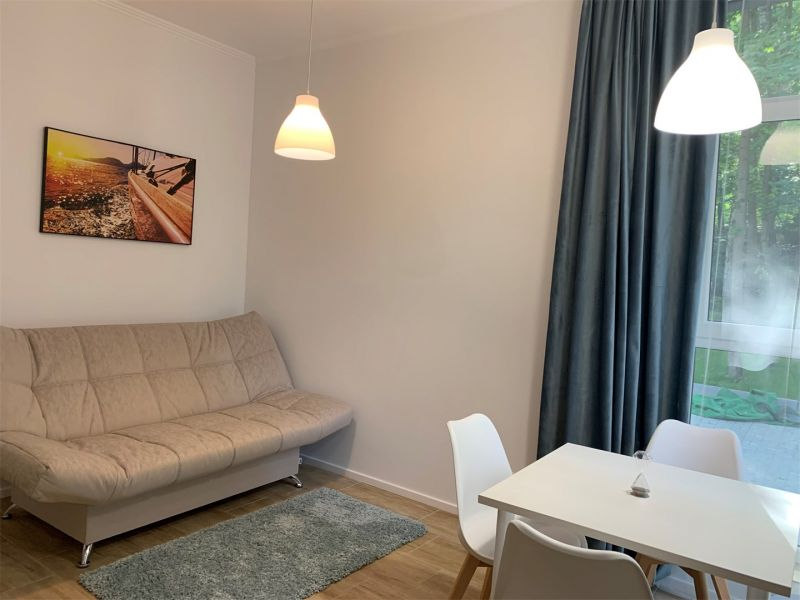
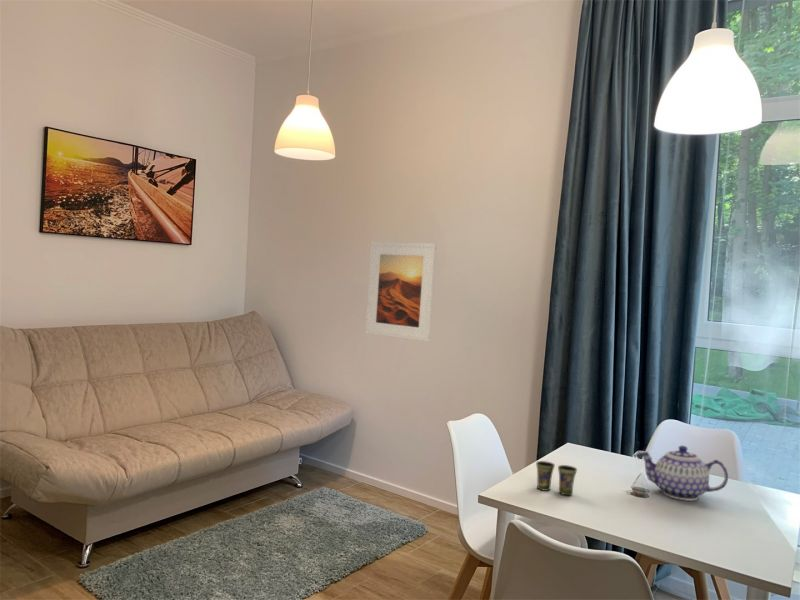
+ cup [535,460,578,496]
+ teapot [637,445,729,502]
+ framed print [364,241,438,343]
